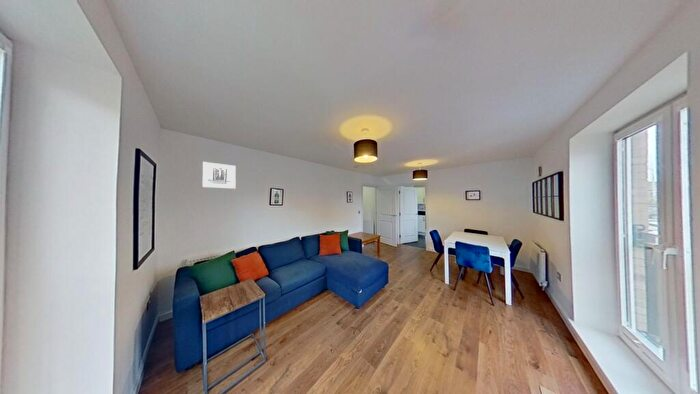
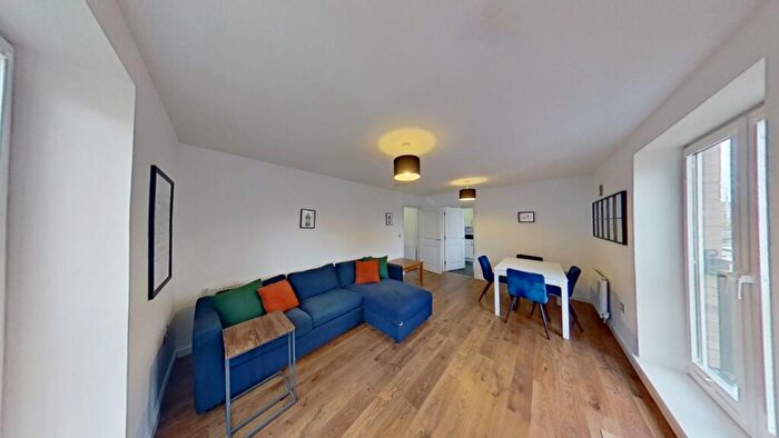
- wall art [201,161,237,190]
